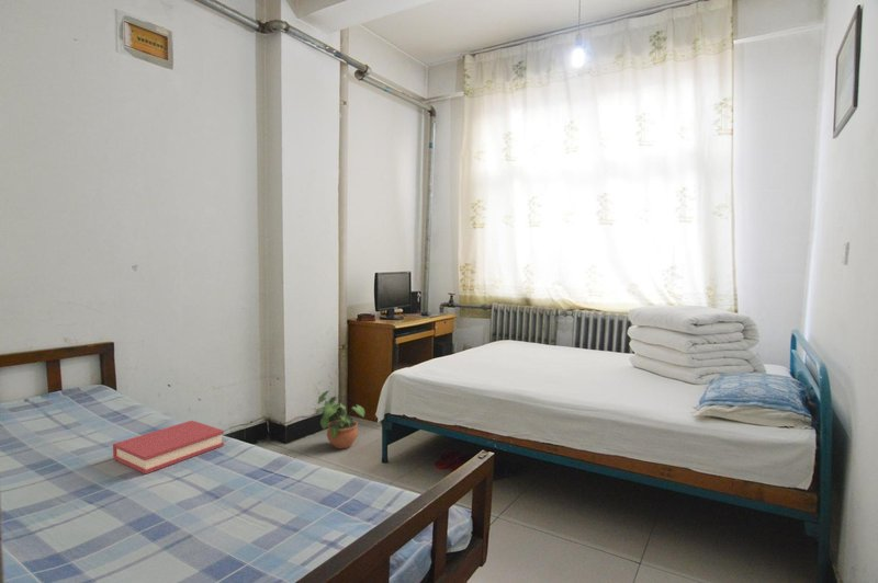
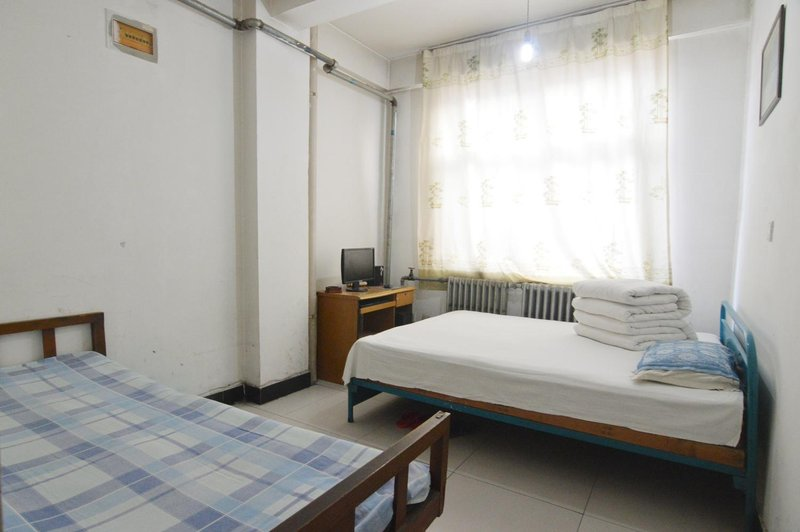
- hardback book [112,420,225,475]
- potted plant [315,389,365,449]
